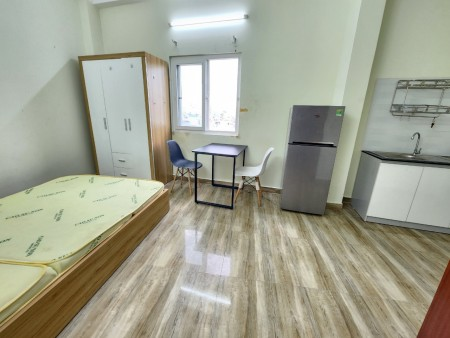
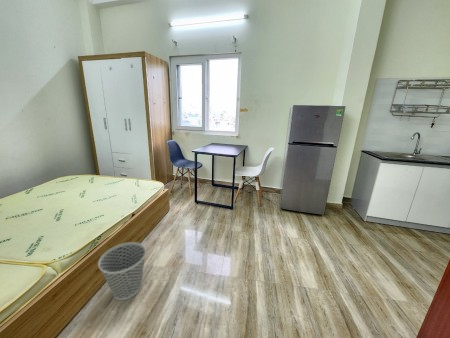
+ wastebasket [97,241,147,301]
